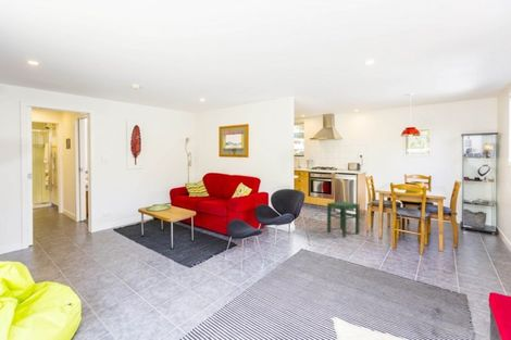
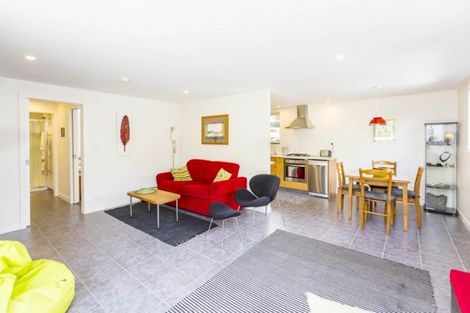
- stool [326,200,360,238]
